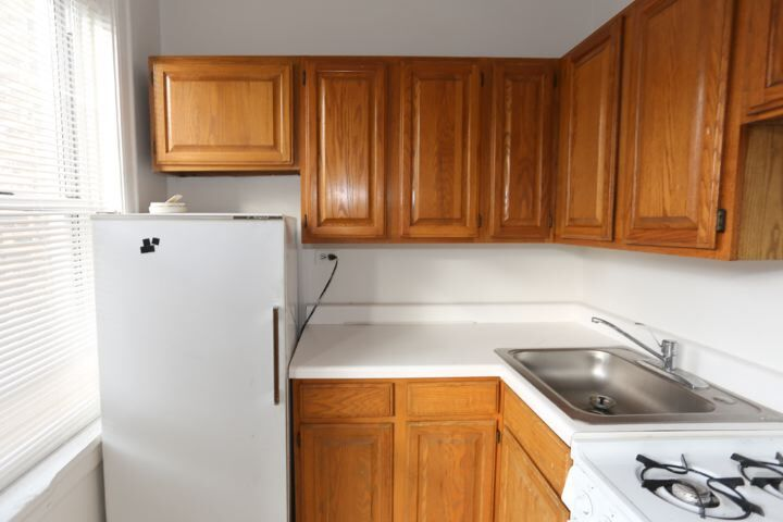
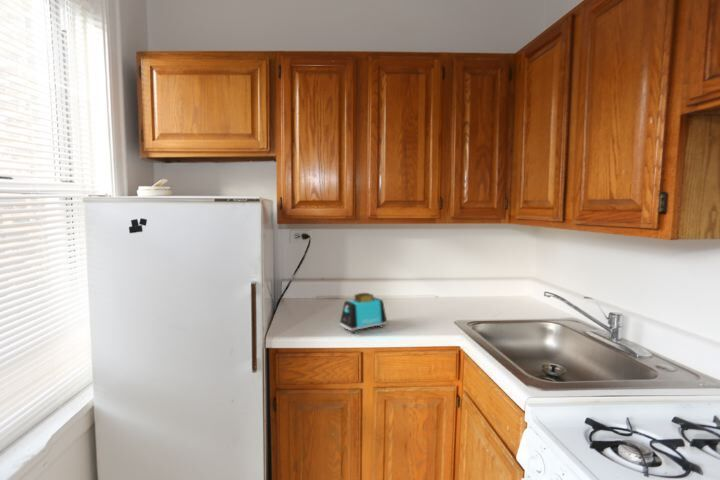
+ toaster [339,292,388,334]
